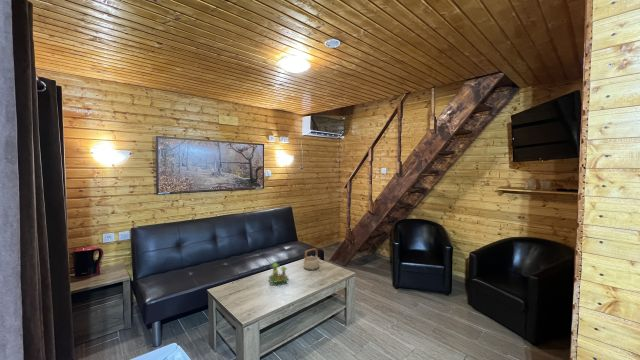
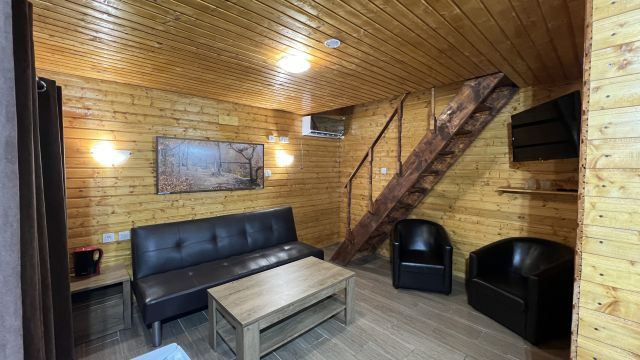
- teapot [303,247,321,271]
- plant [268,261,289,284]
